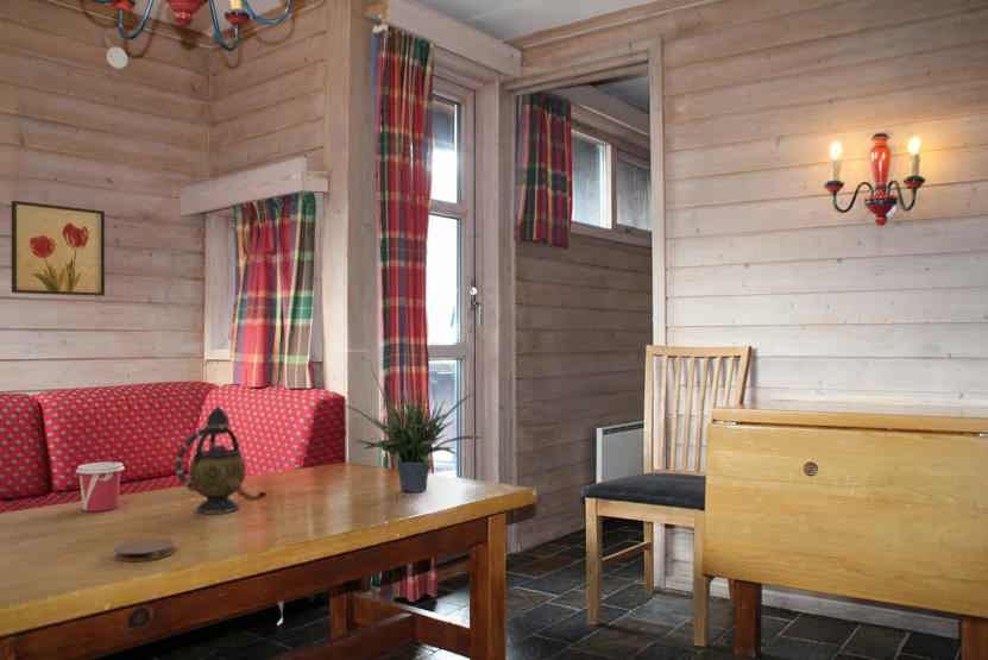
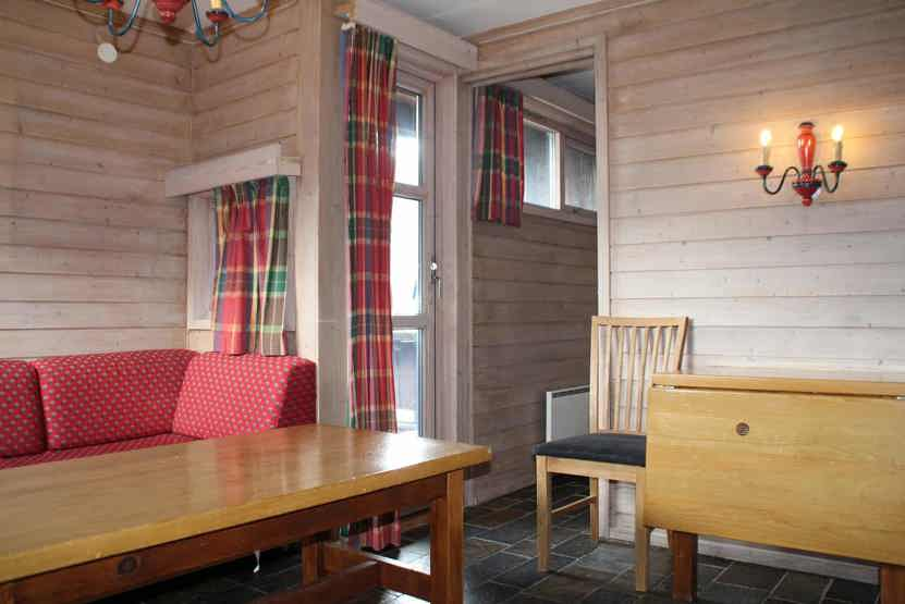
- potted plant [344,366,484,494]
- teapot [175,406,269,515]
- wall art [11,200,106,297]
- cup [75,461,126,513]
- coaster [113,538,175,562]
